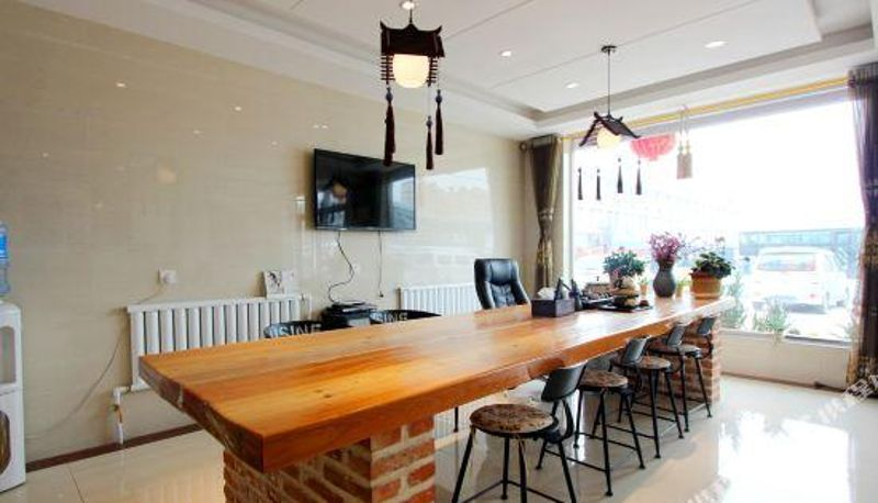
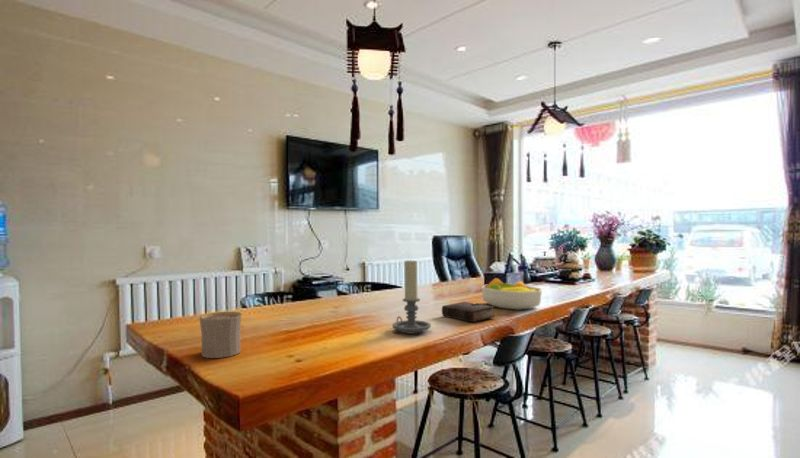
+ candle holder [391,258,432,335]
+ book [441,301,496,326]
+ cup [198,311,243,359]
+ fruit bowl [480,277,543,311]
